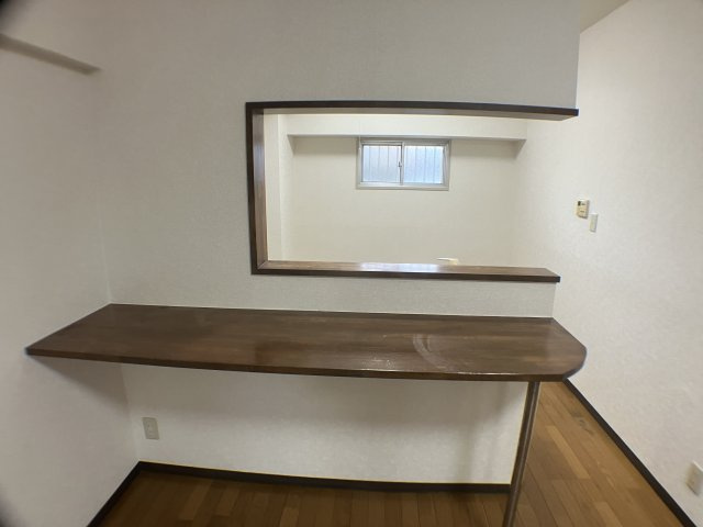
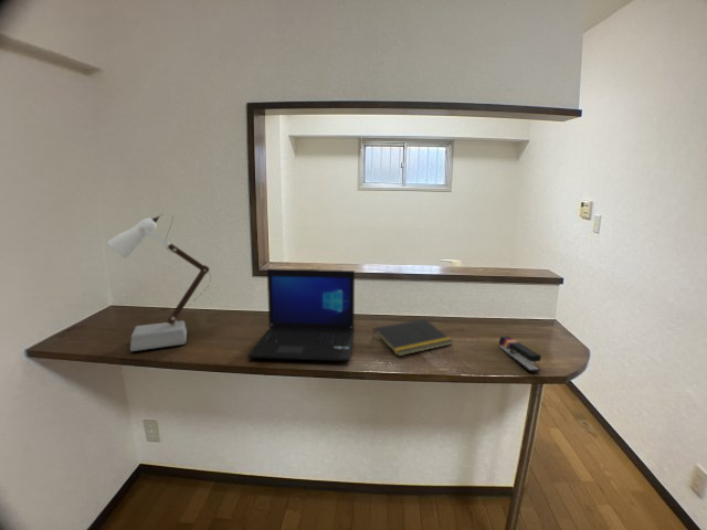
+ desk lamp [107,213,212,352]
+ notepad [371,318,454,357]
+ stapler [498,335,542,373]
+ laptop [246,268,356,362]
